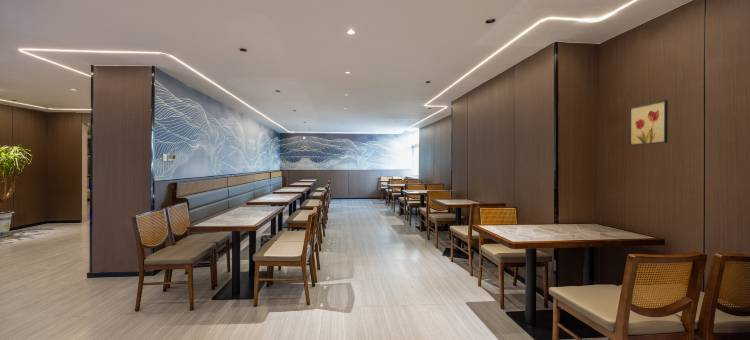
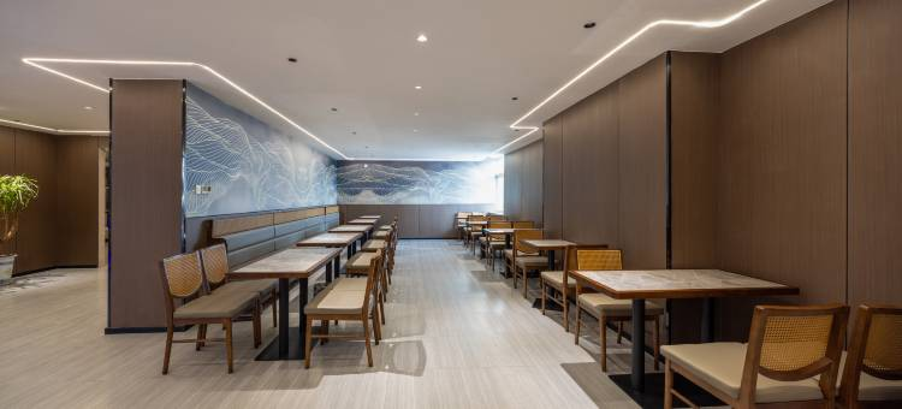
- wall art [628,99,669,147]
